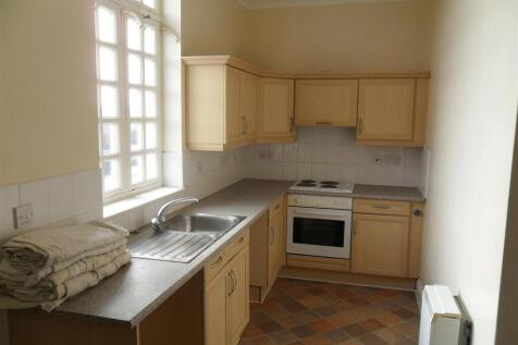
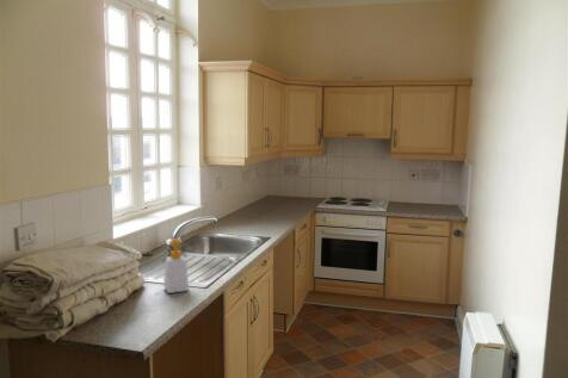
+ soap bottle [153,238,190,295]
